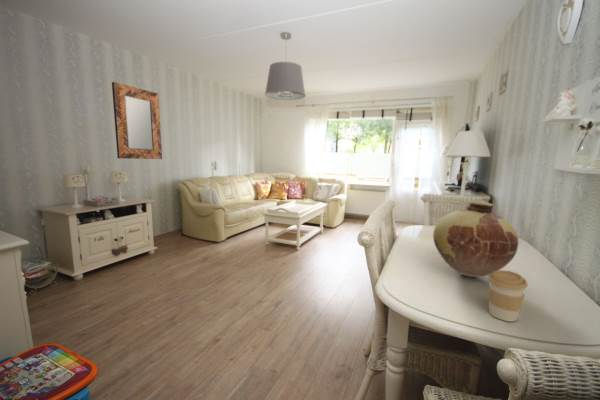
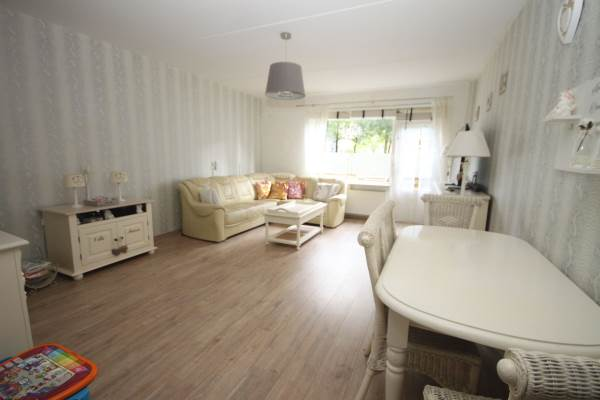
- home mirror [111,81,163,160]
- coffee cup [487,269,528,323]
- vase [432,200,519,278]
